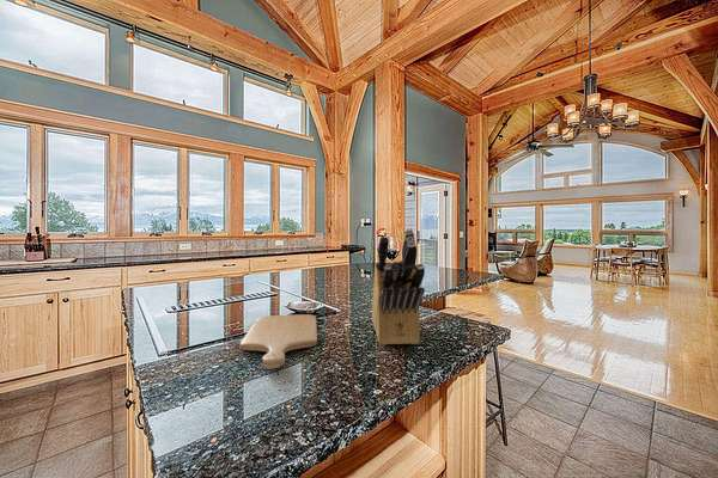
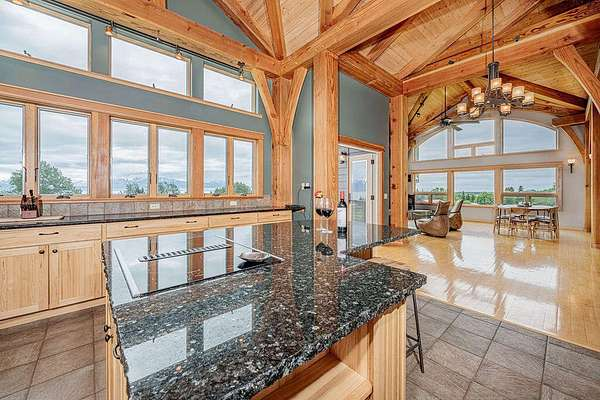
- knife block [371,228,426,347]
- chopping board [239,313,318,369]
